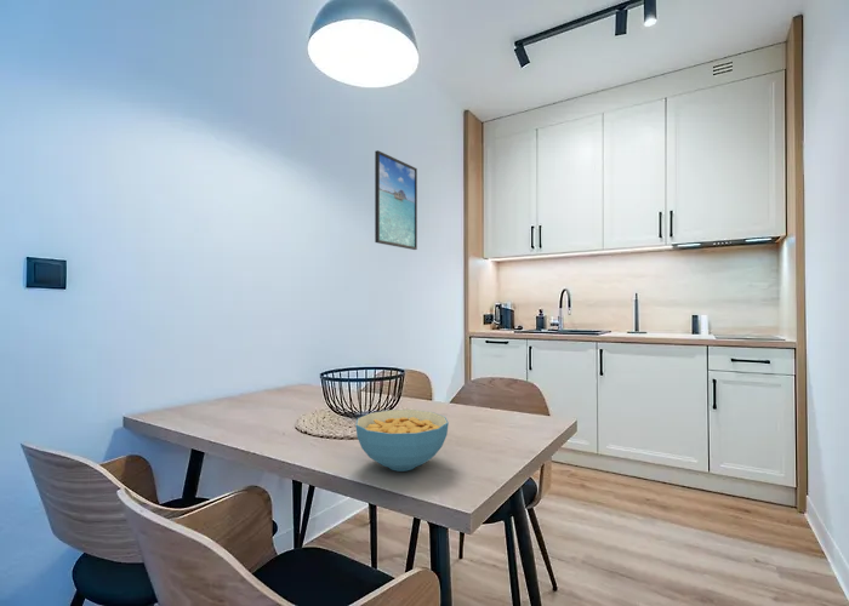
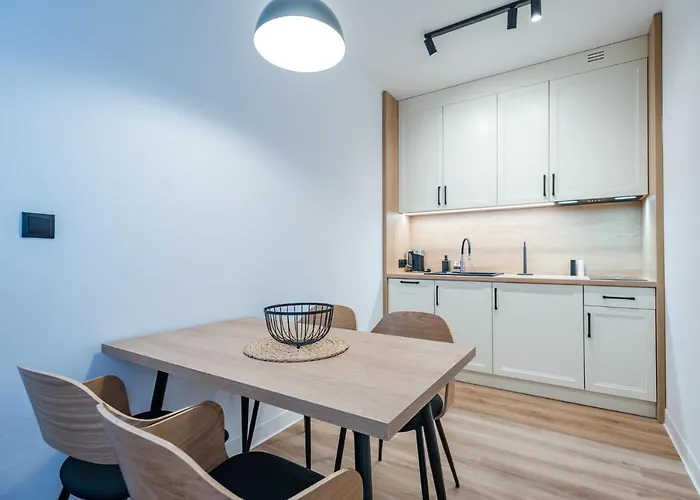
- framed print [374,149,418,251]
- cereal bowl [354,408,450,473]
